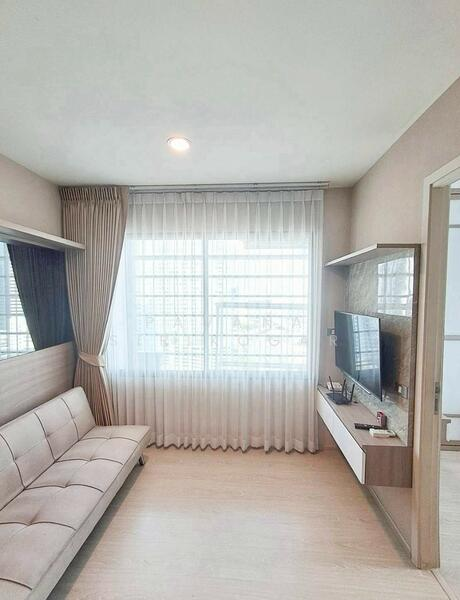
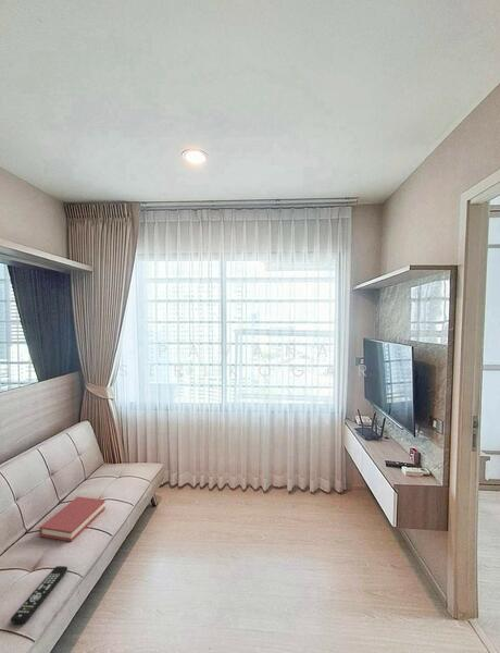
+ hardback book [38,496,107,542]
+ remote control [10,565,68,625]
